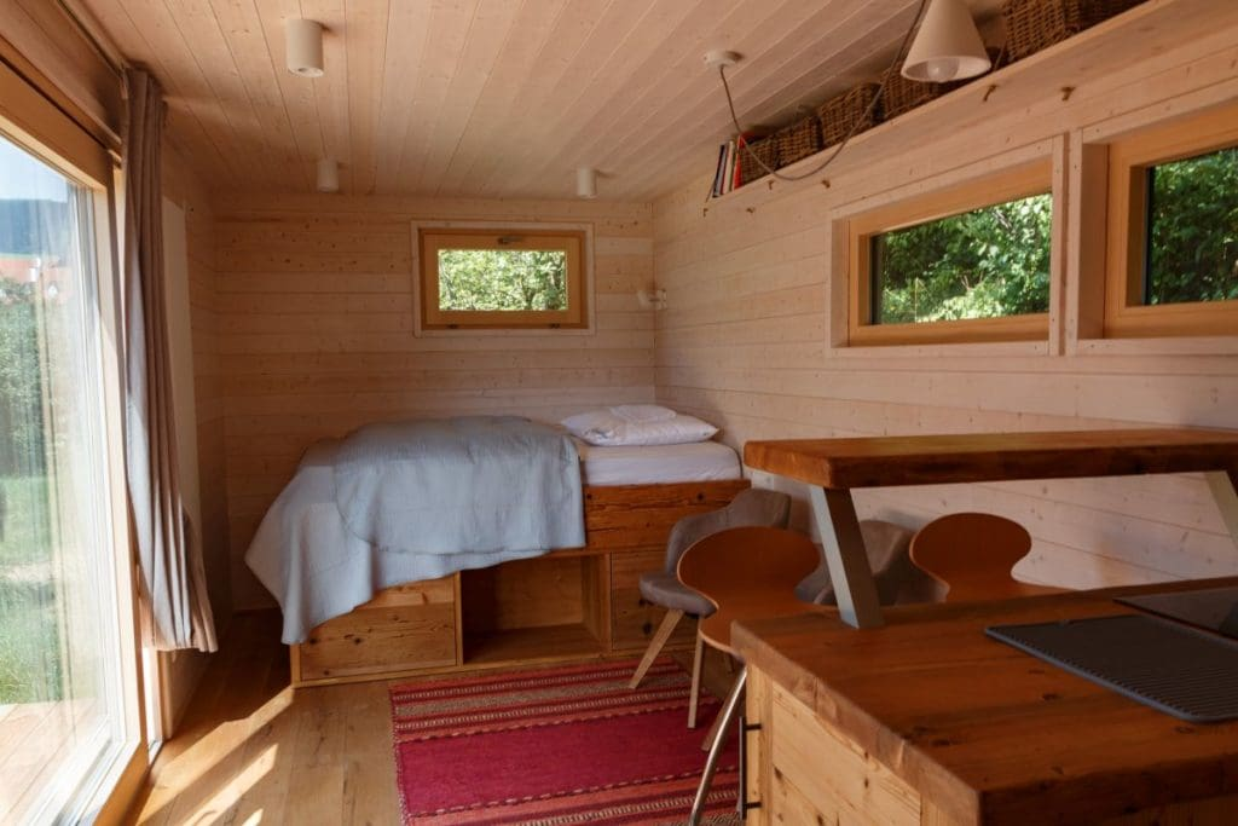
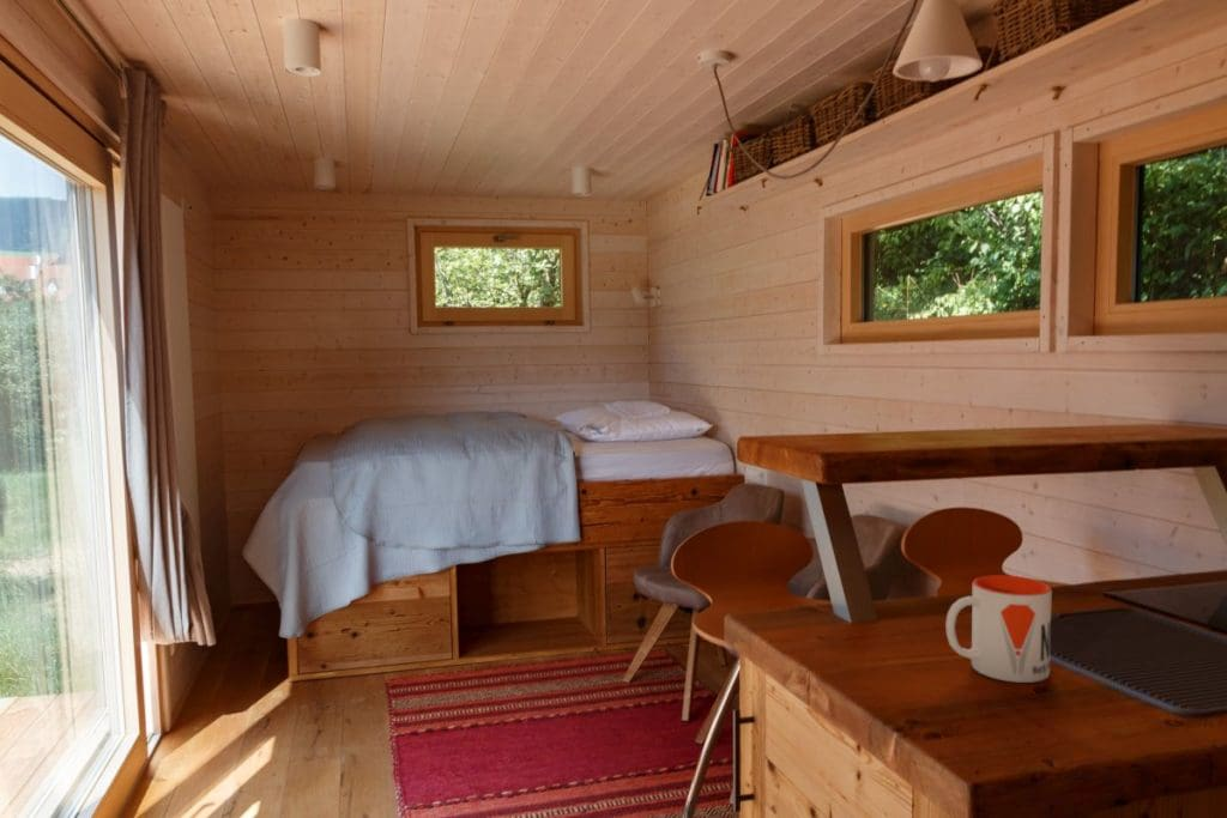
+ mug [944,574,1053,684]
